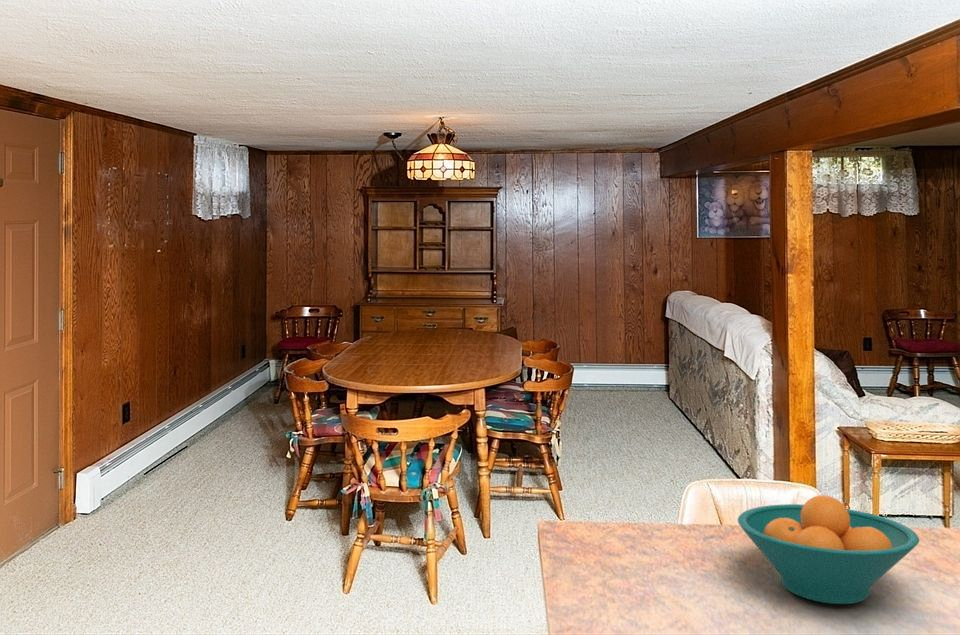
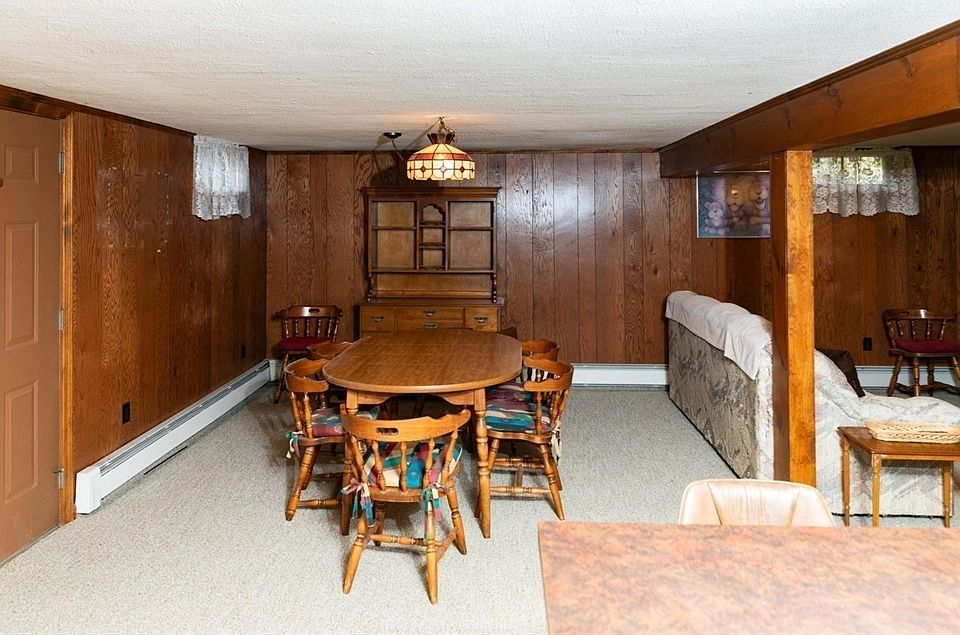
- fruit bowl [737,494,920,605]
